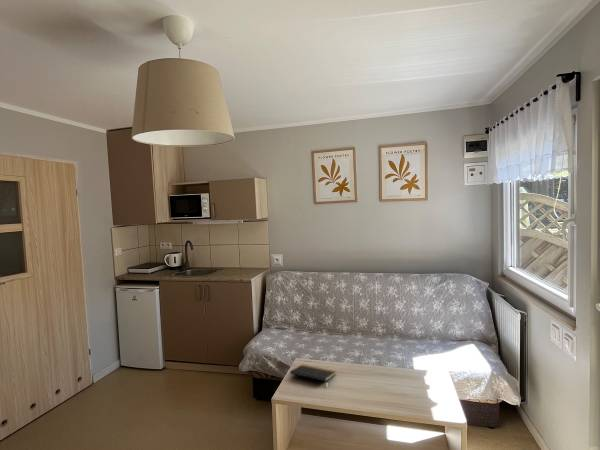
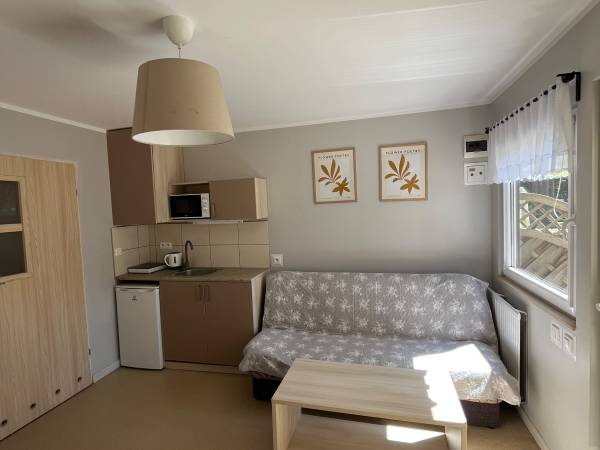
- notepad [289,364,337,382]
